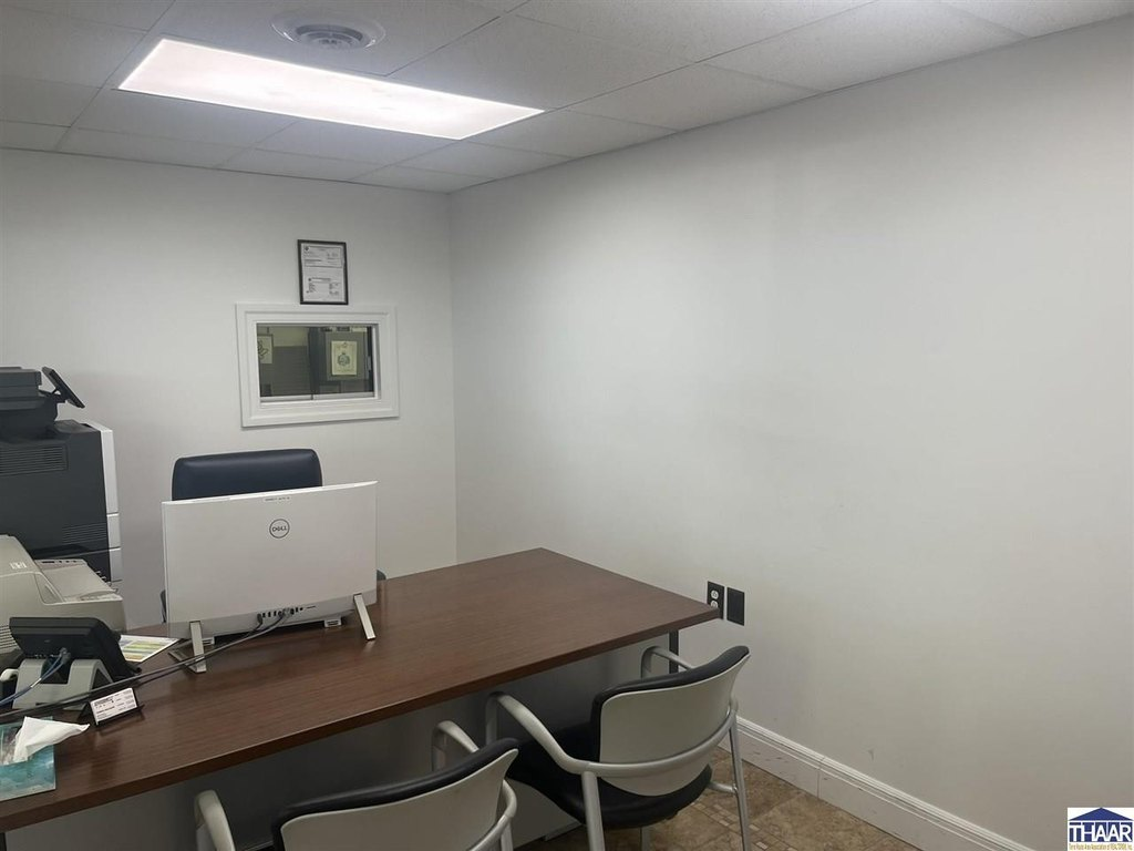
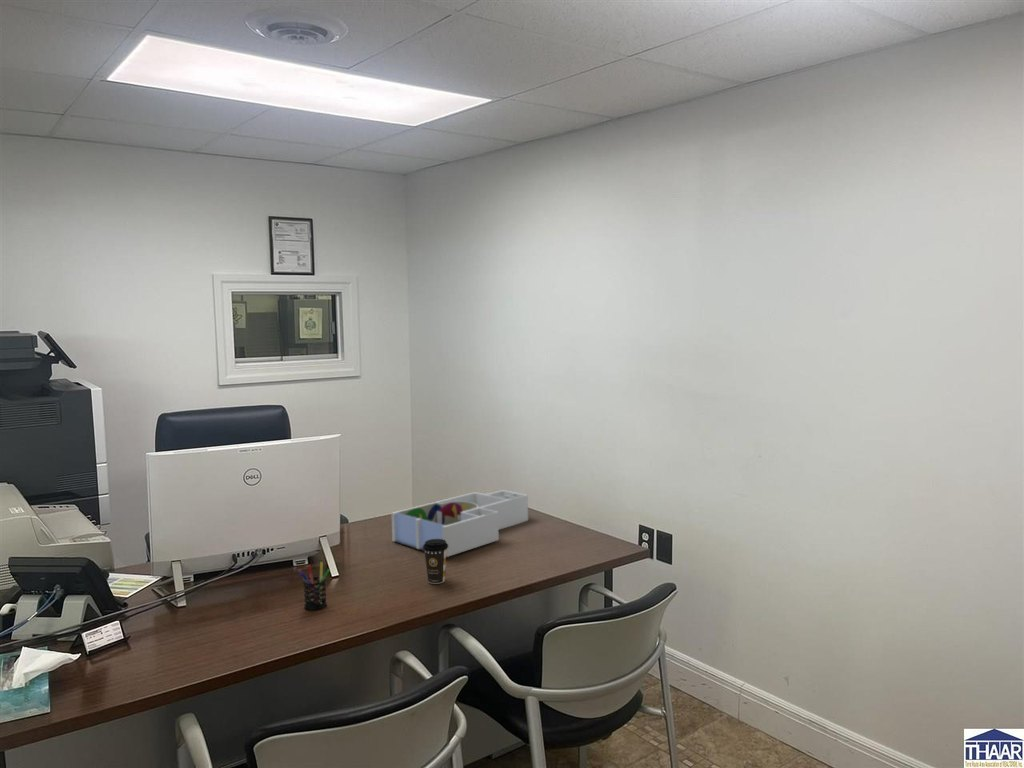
+ pen holder [297,561,331,611]
+ coffee cup [423,539,448,585]
+ desk organizer [391,489,529,558]
